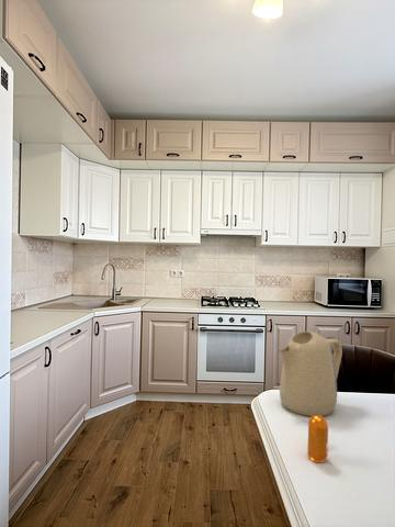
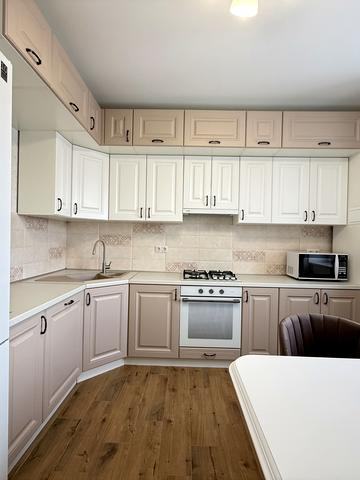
- pepper shaker [306,415,329,463]
- kettle [279,330,343,417]
